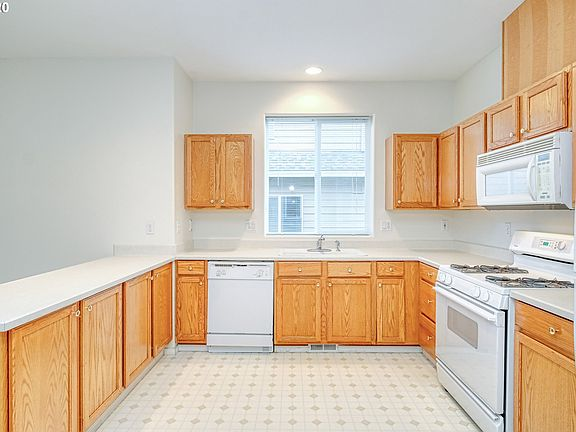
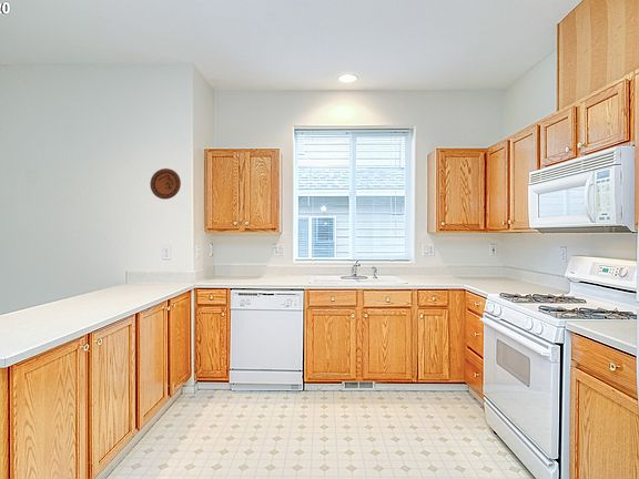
+ decorative plate [149,167,182,201]
